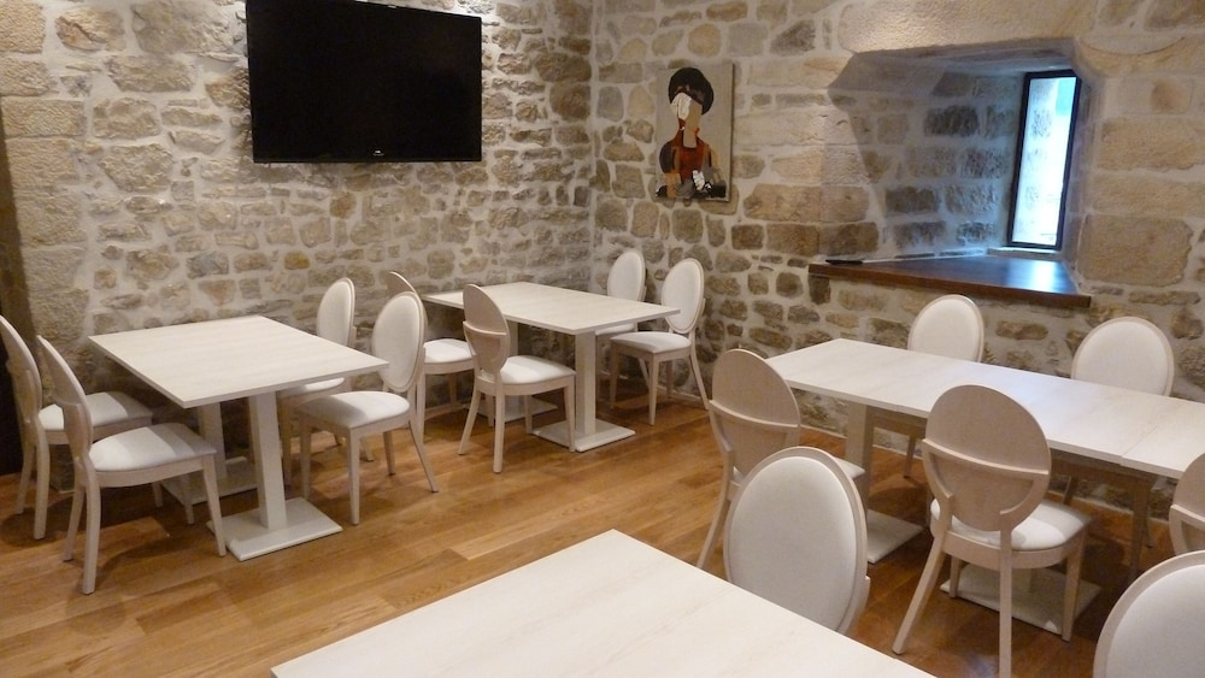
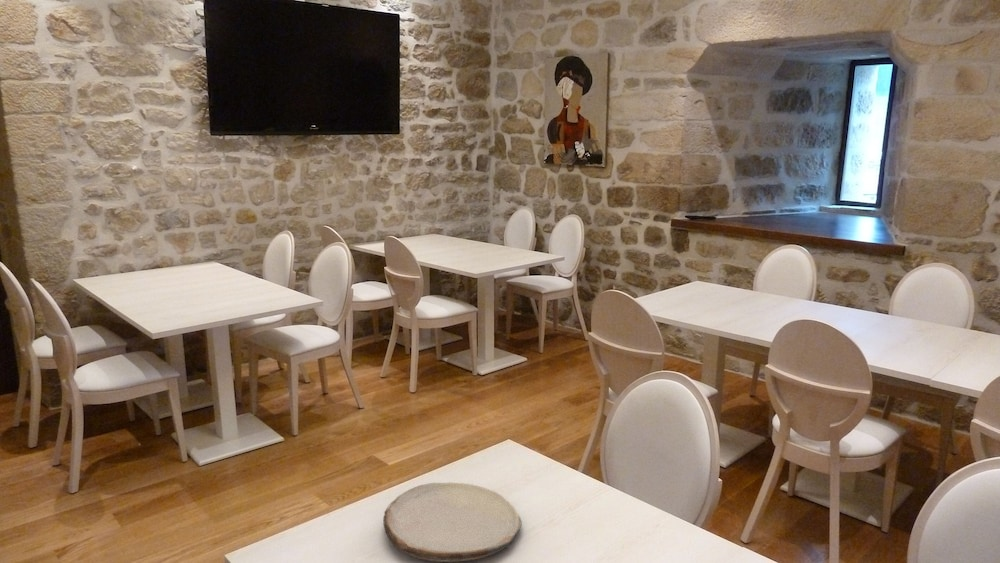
+ plate [382,482,523,563]
